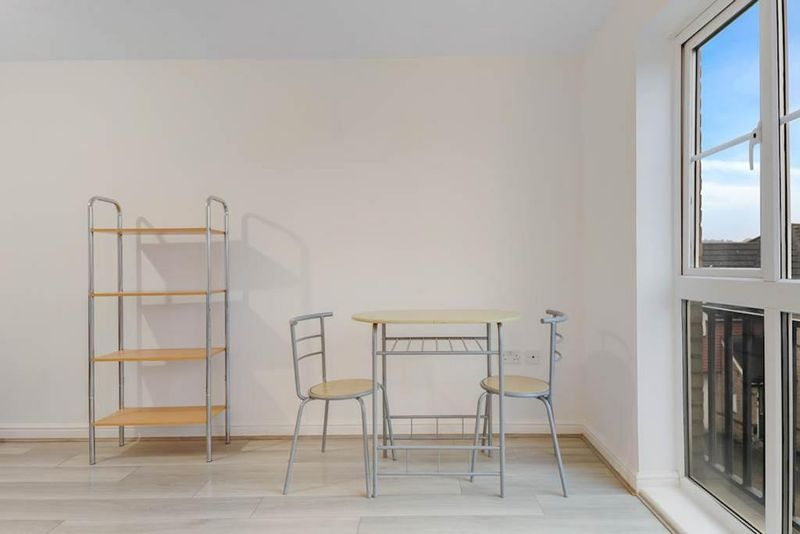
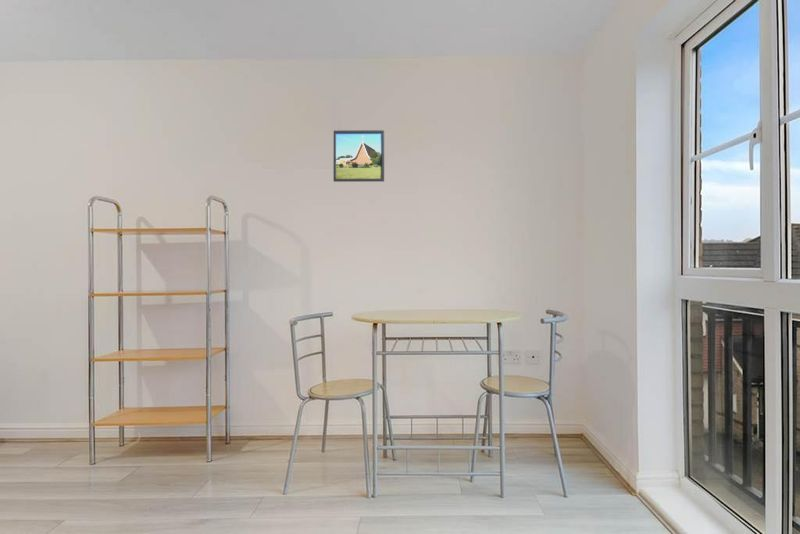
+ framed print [333,129,385,183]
